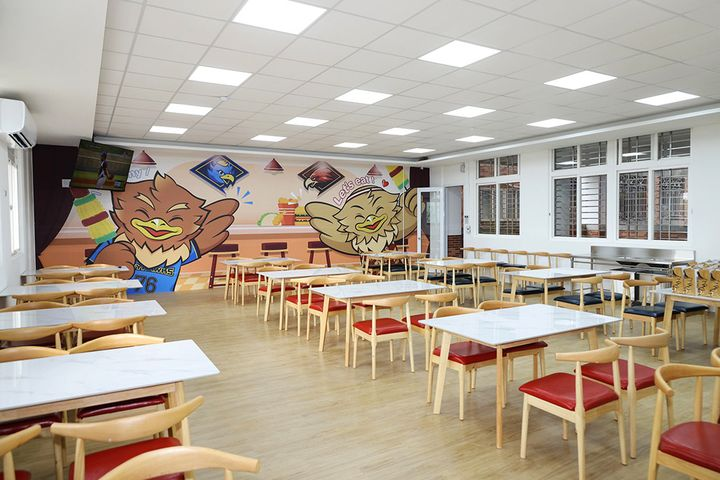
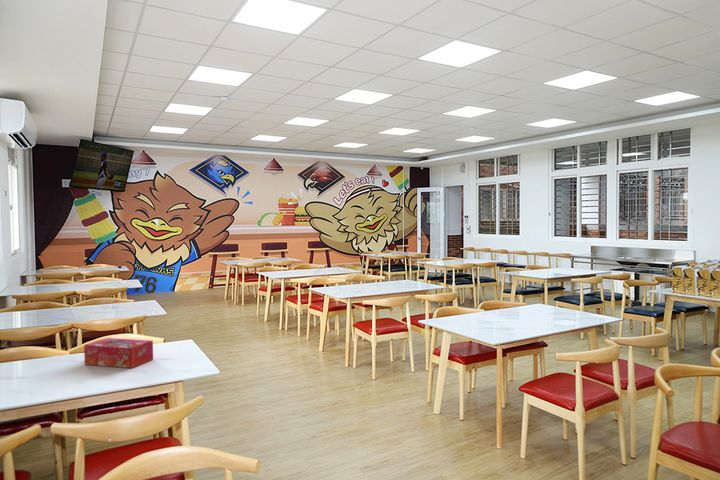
+ tissue box [83,337,154,369]
